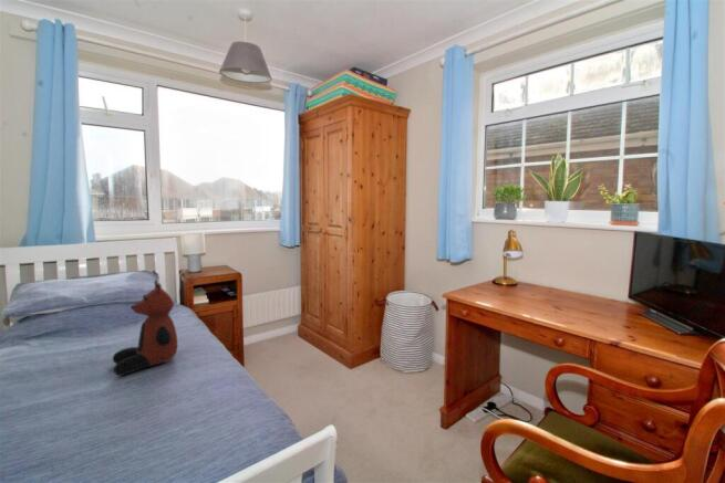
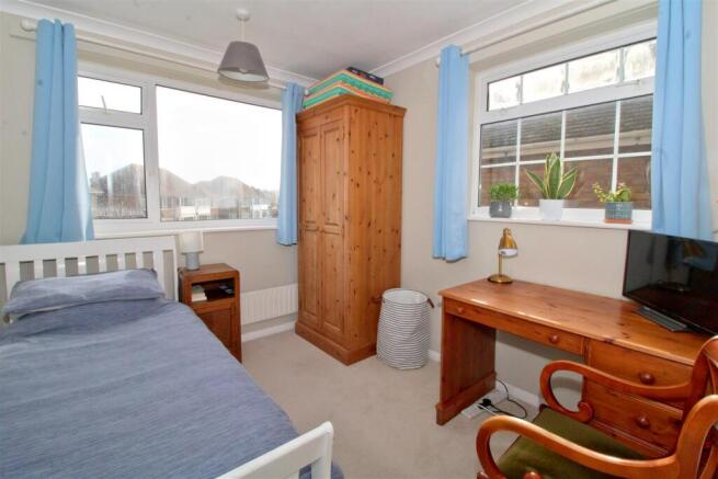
- teddy bear [112,279,178,377]
